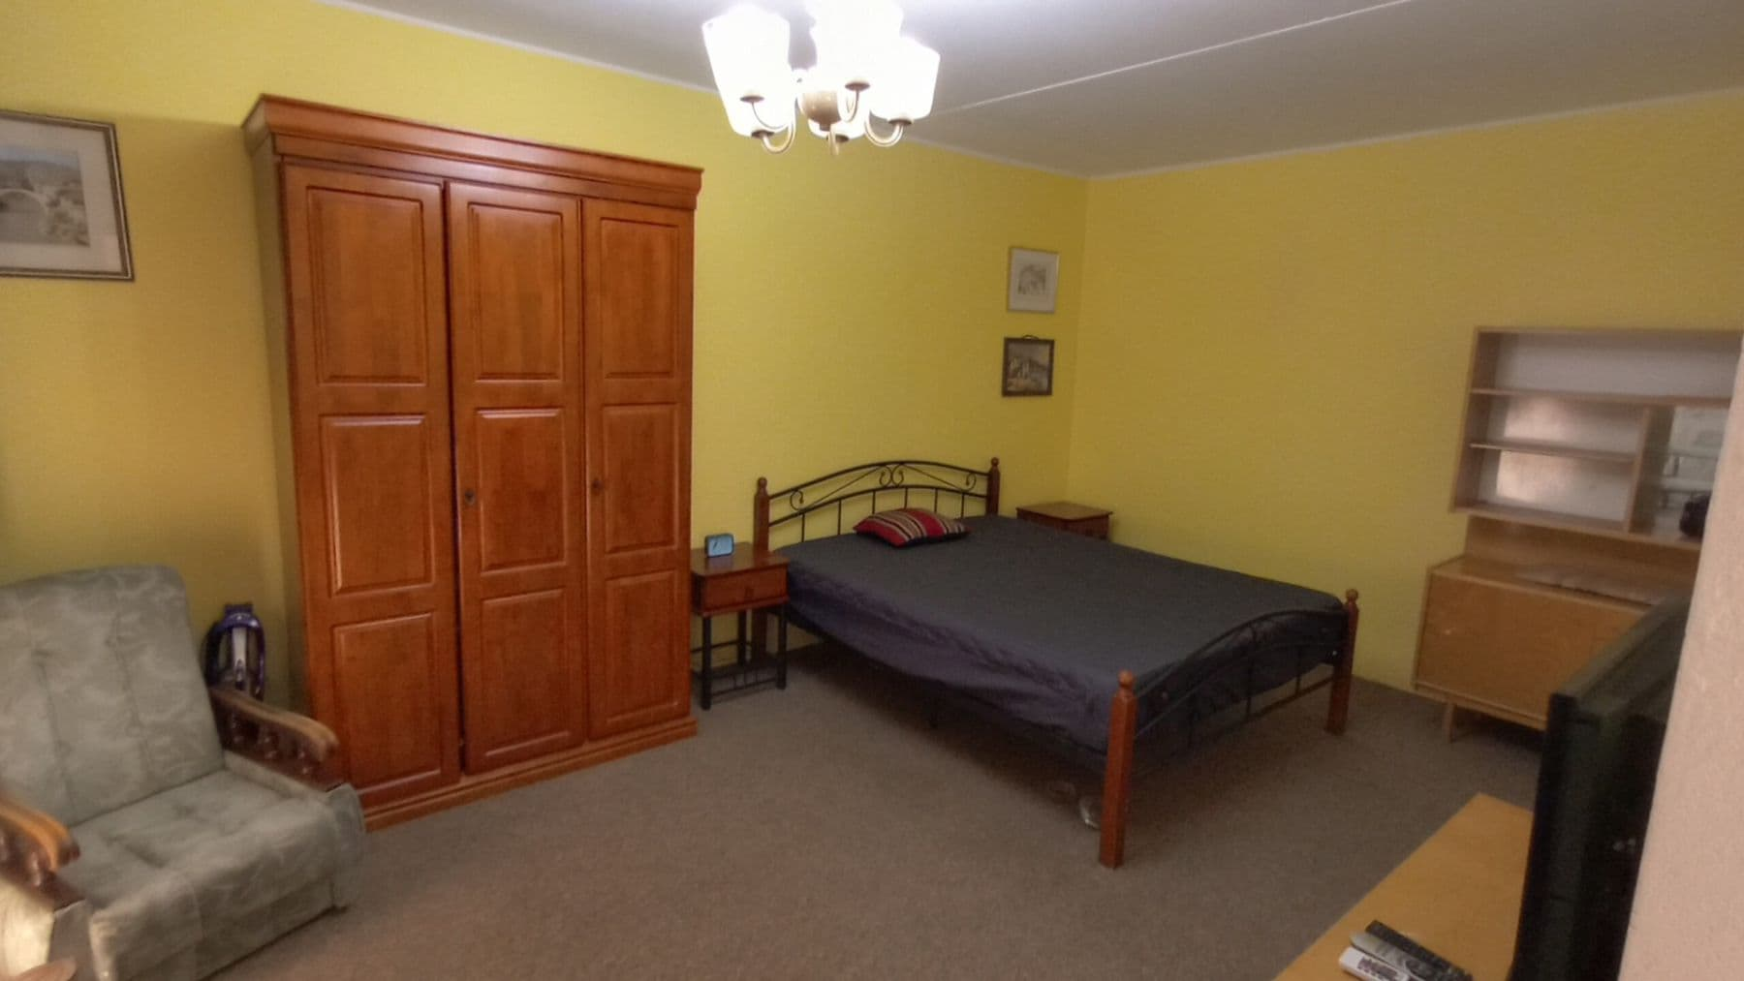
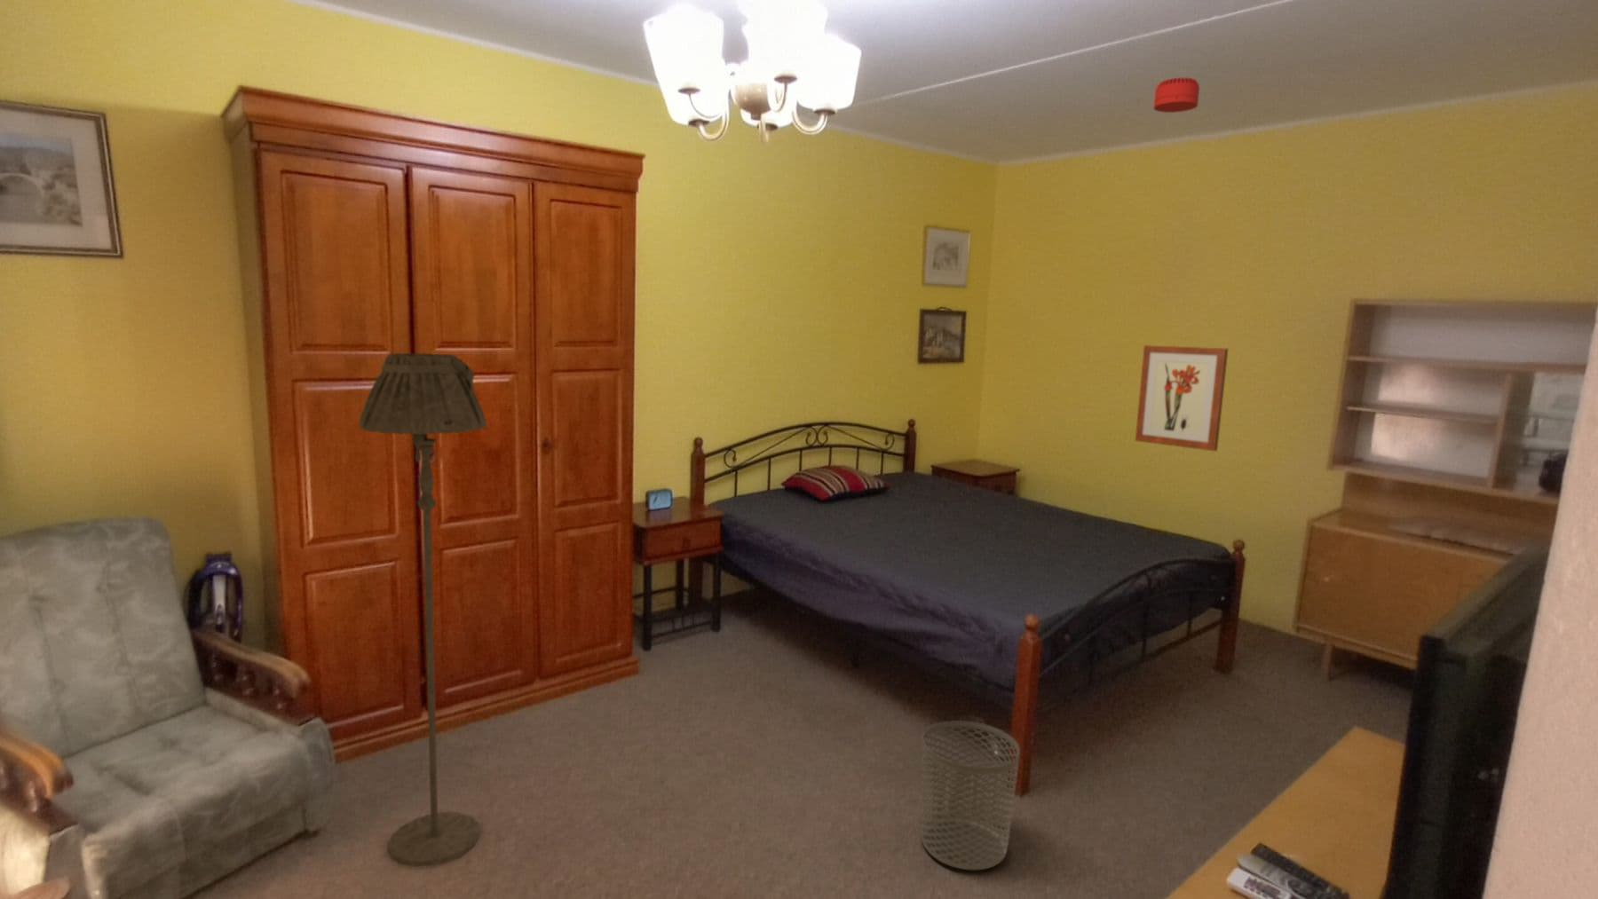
+ smoke detector [1154,77,1201,113]
+ wall art [1135,345,1229,452]
+ waste bin [921,720,1021,870]
+ floor lamp [358,352,488,868]
